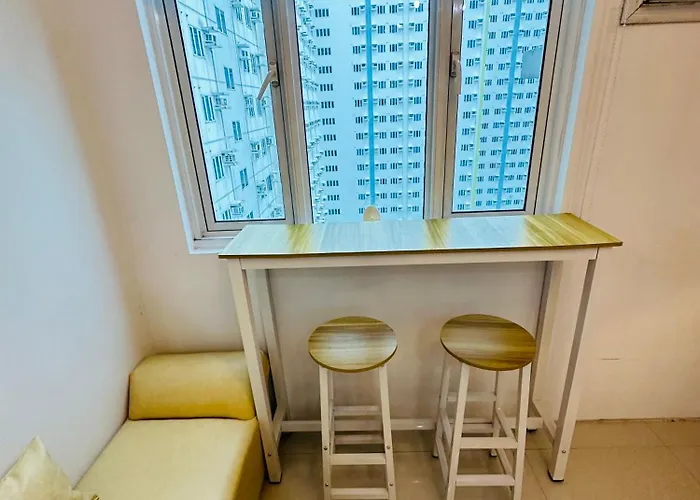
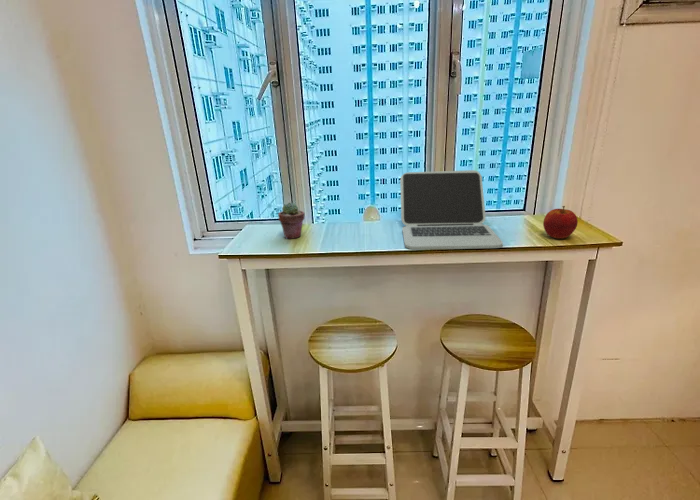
+ apple [542,205,579,240]
+ potted succulent [277,201,306,240]
+ laptop [399,169,504,250]
